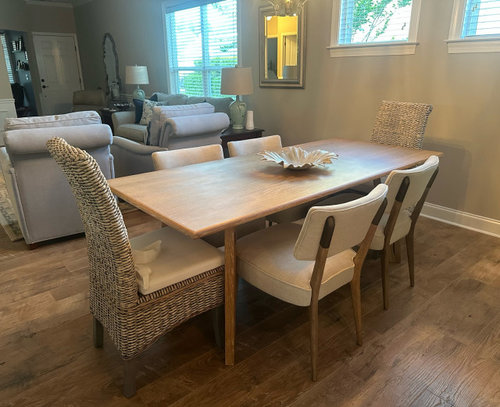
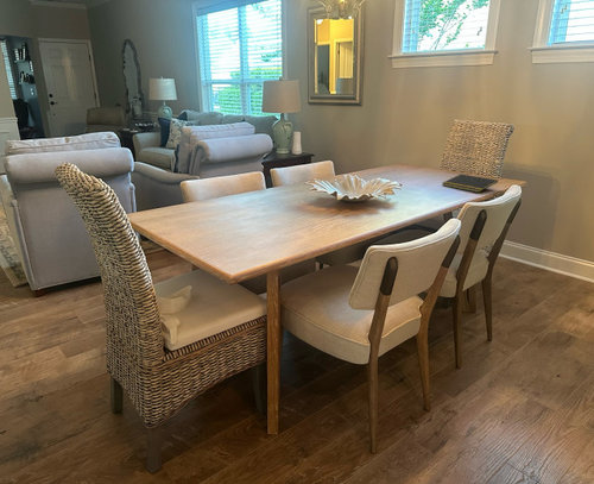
+ notepad [441,174,499,194]
